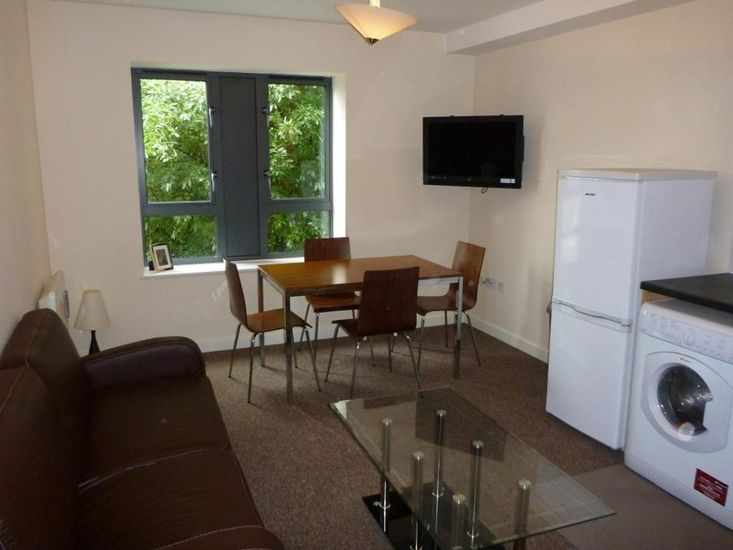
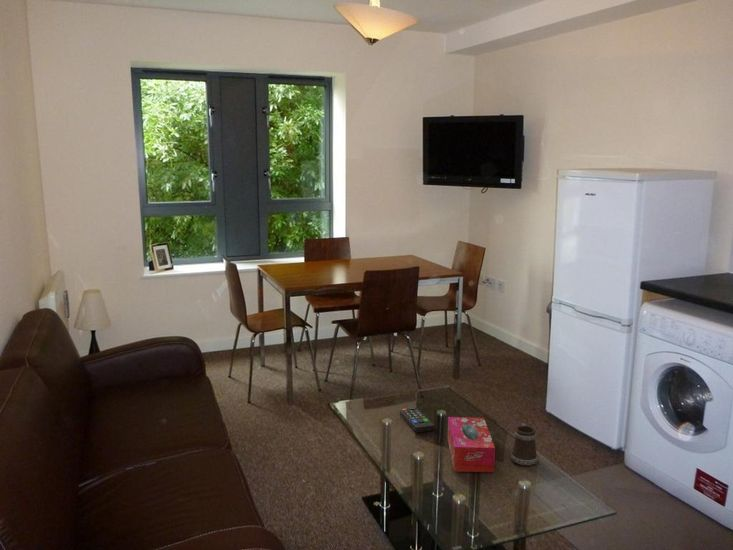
+ tissue box [447,416,496,473]
+ mug [509,422,539,467]
+ remote control [399,407,435,433]
